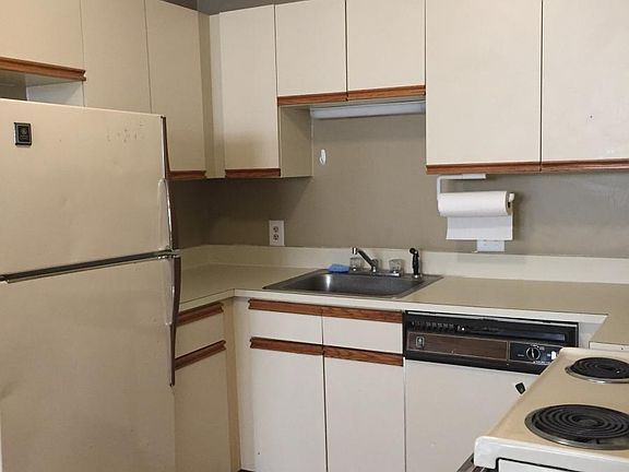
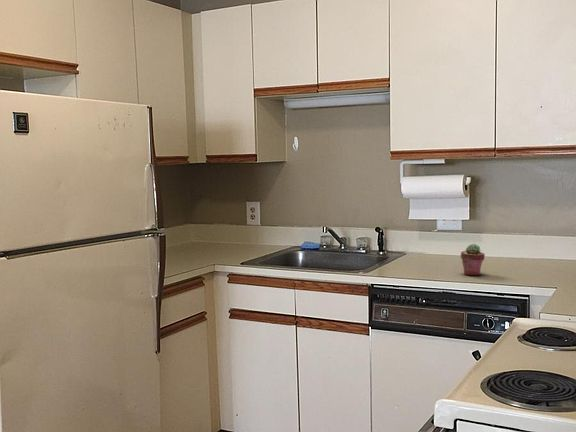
+ potted succulent [460,243,486,276]
